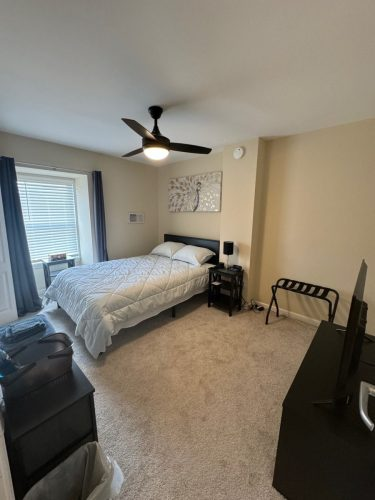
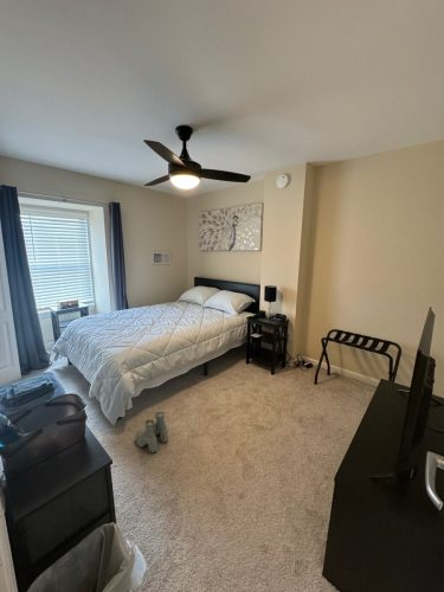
+ boots [134,411,169,453]
